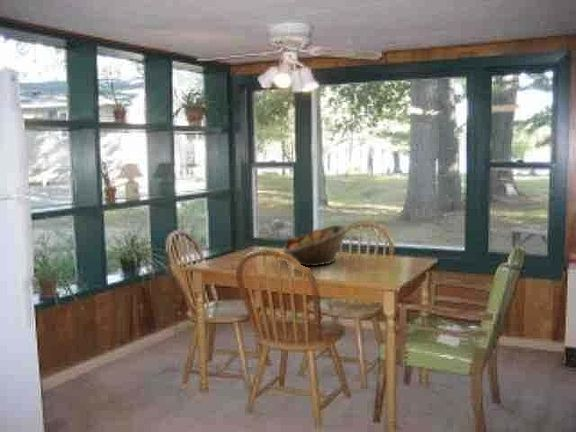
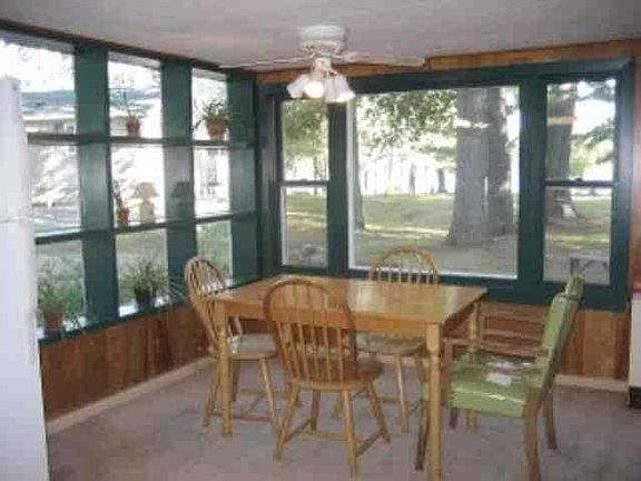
- fruit basket [282,224,349,267]
